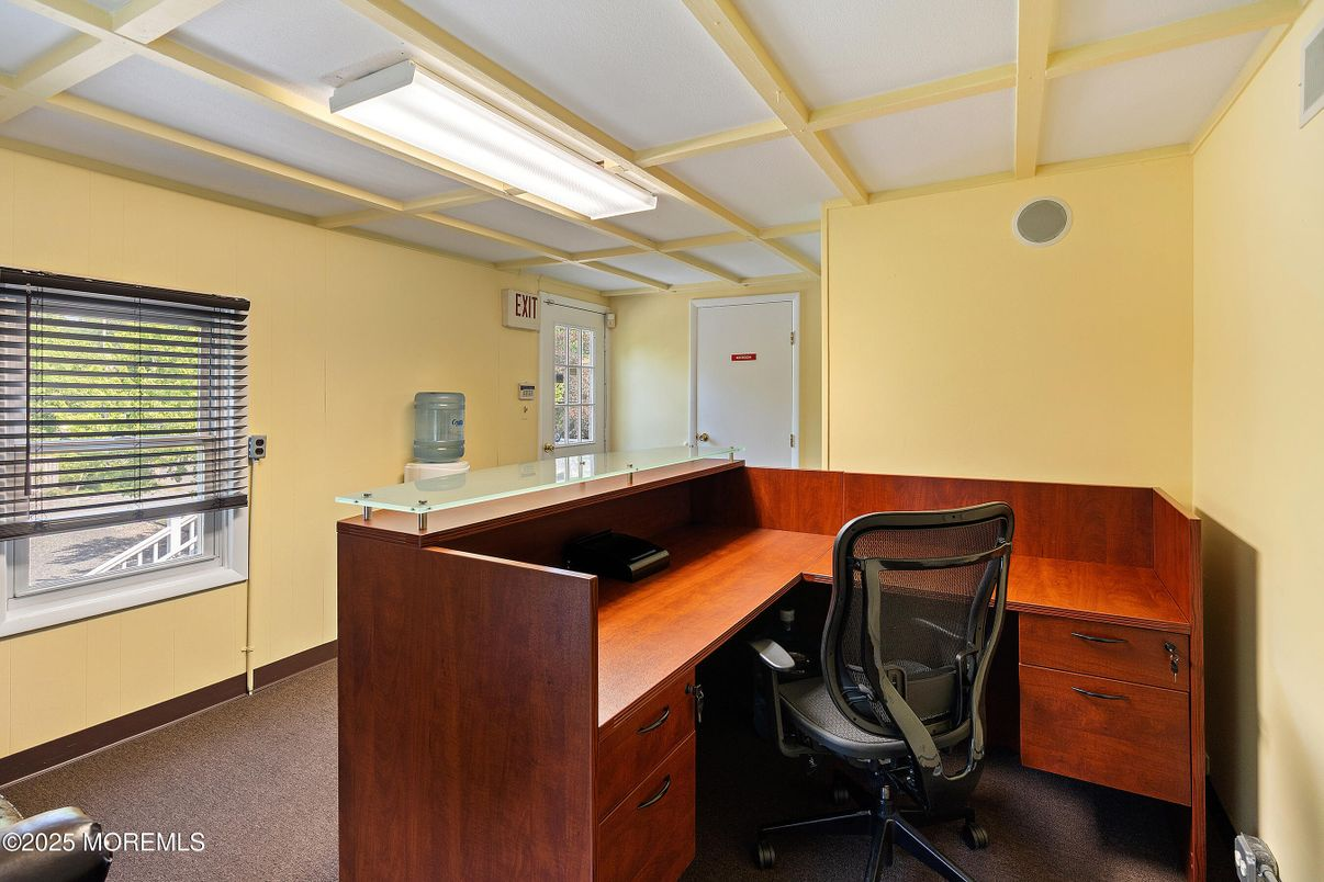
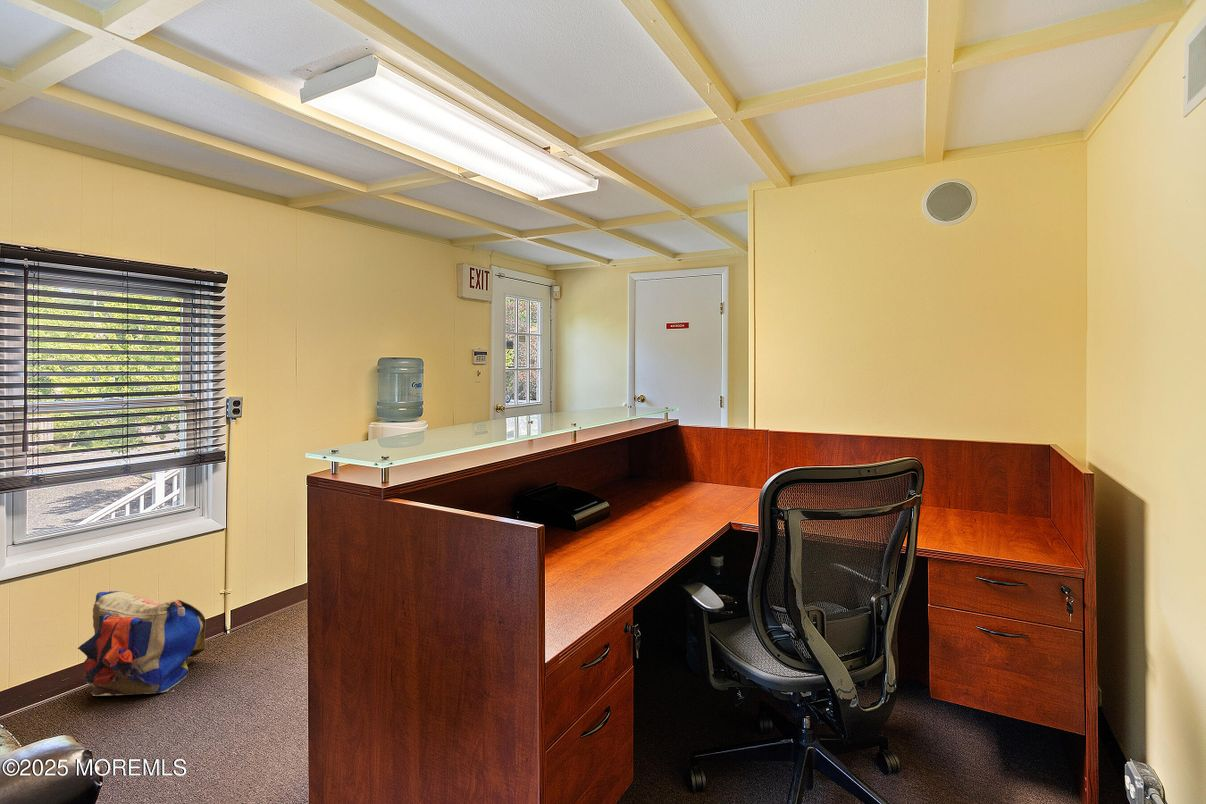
+ backpack [76,590,207,697]
